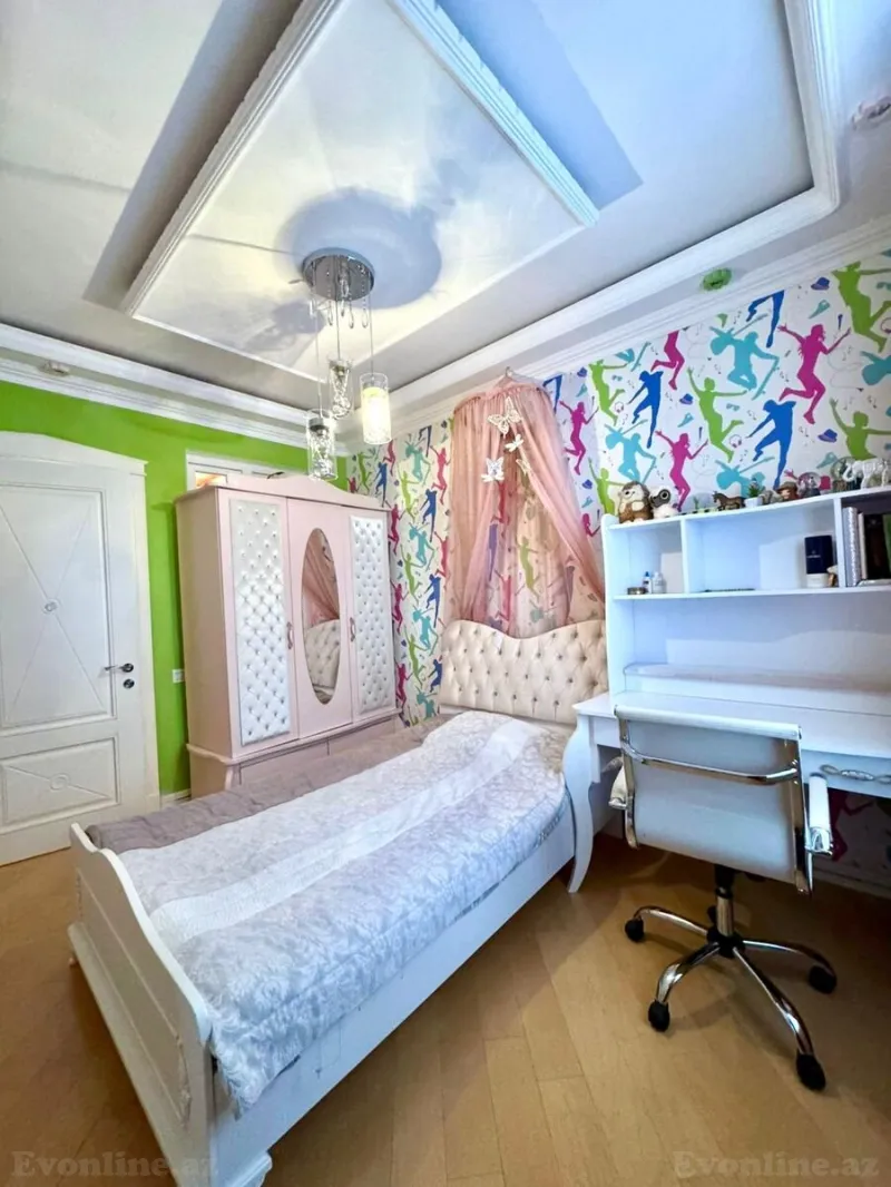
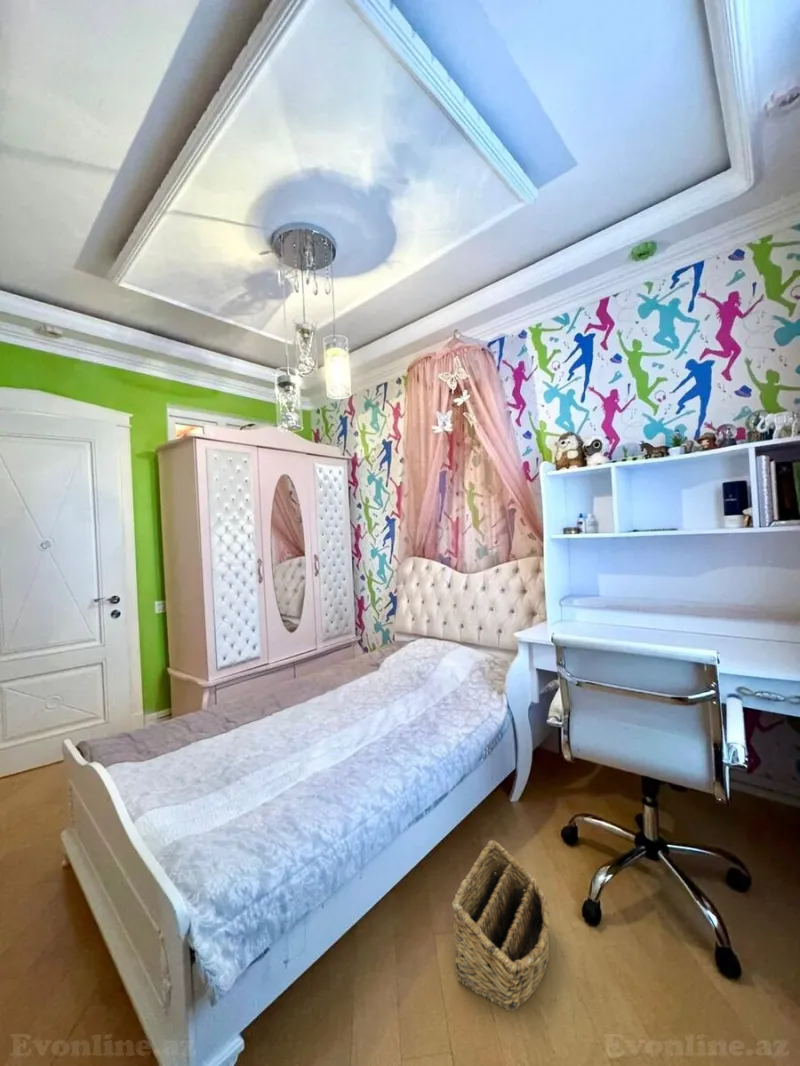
+ basket [451,839,550,1012]
